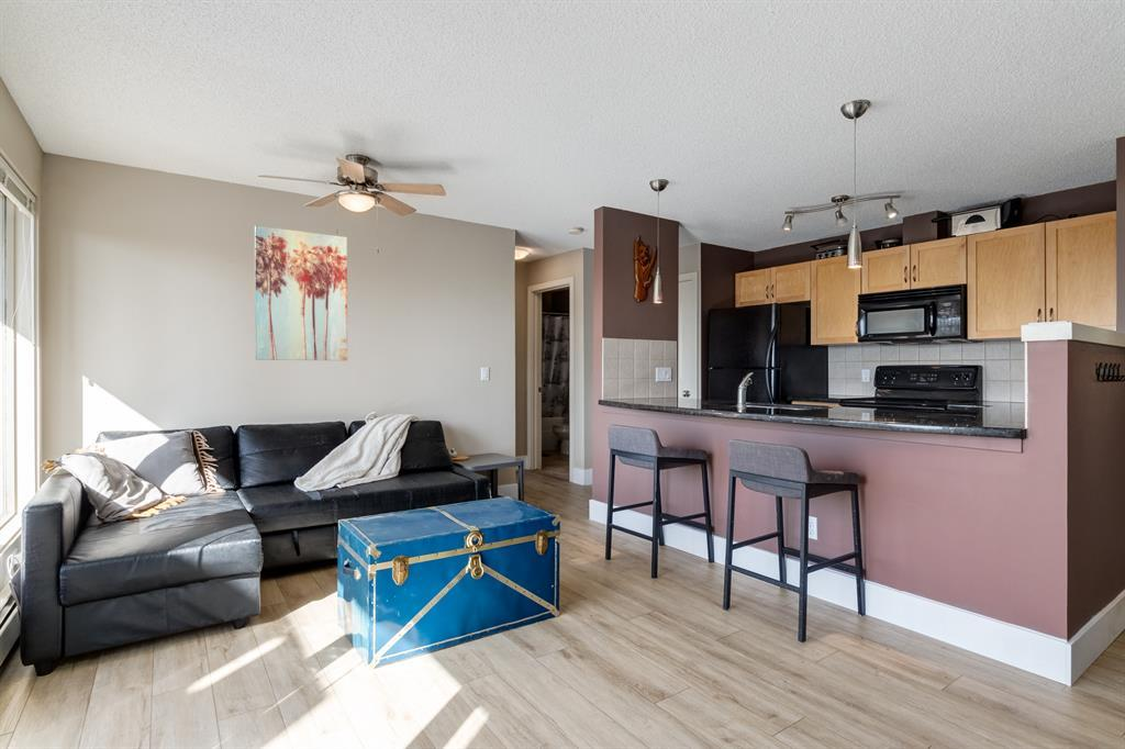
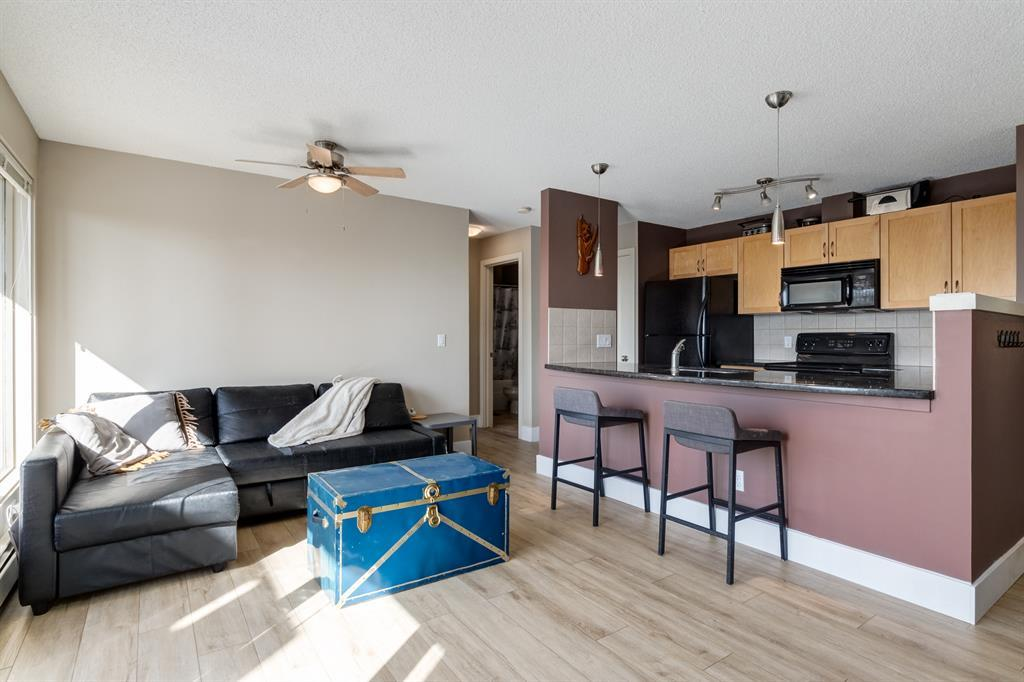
- wall art [254,224,348,361]
